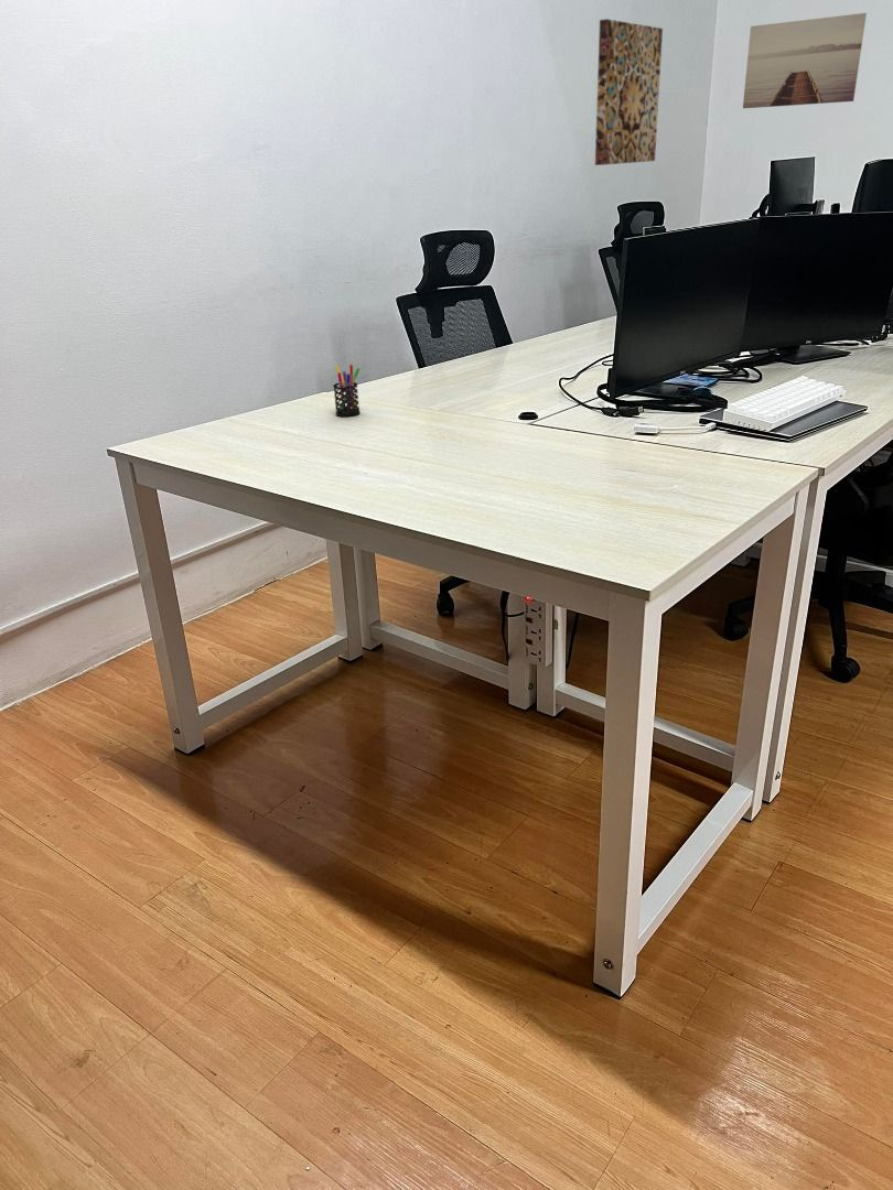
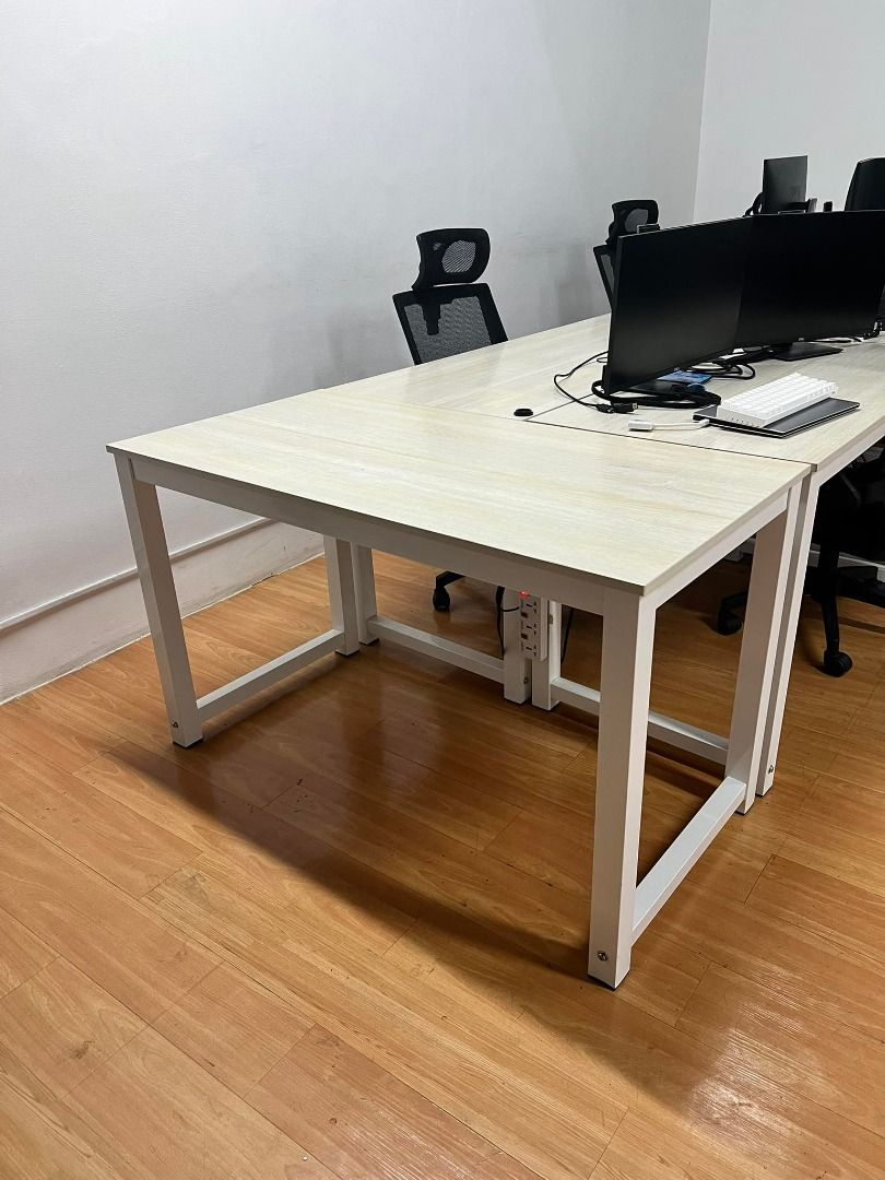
- wall art [742,12,868,109]
- wall art [594,18,664,166]
- pen holder [332,364,361,418]
